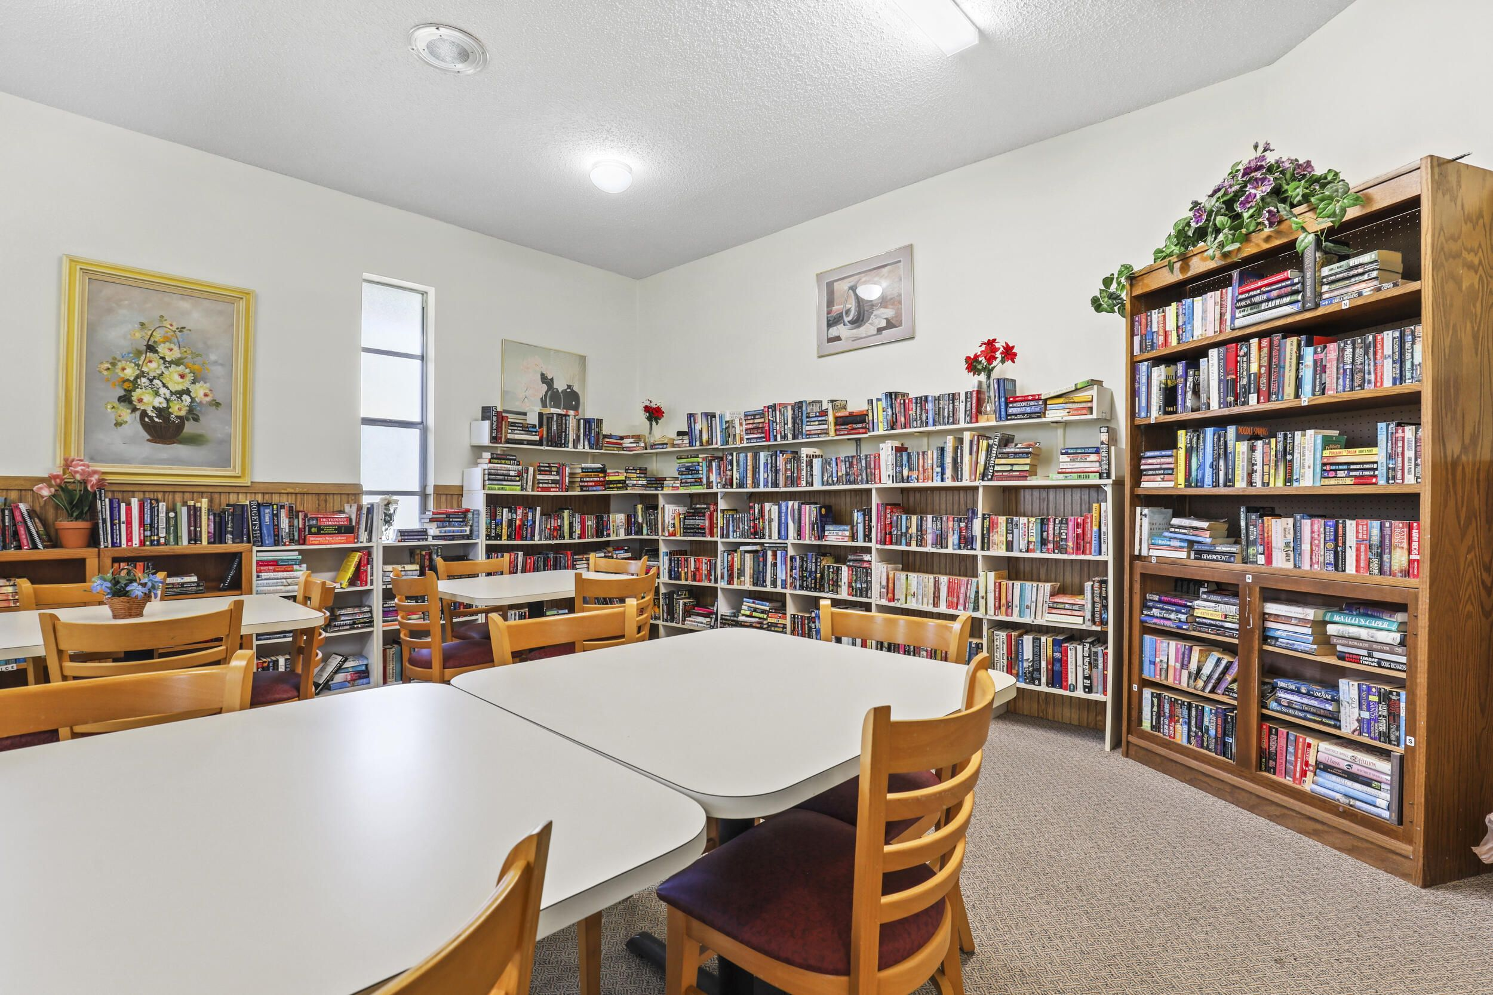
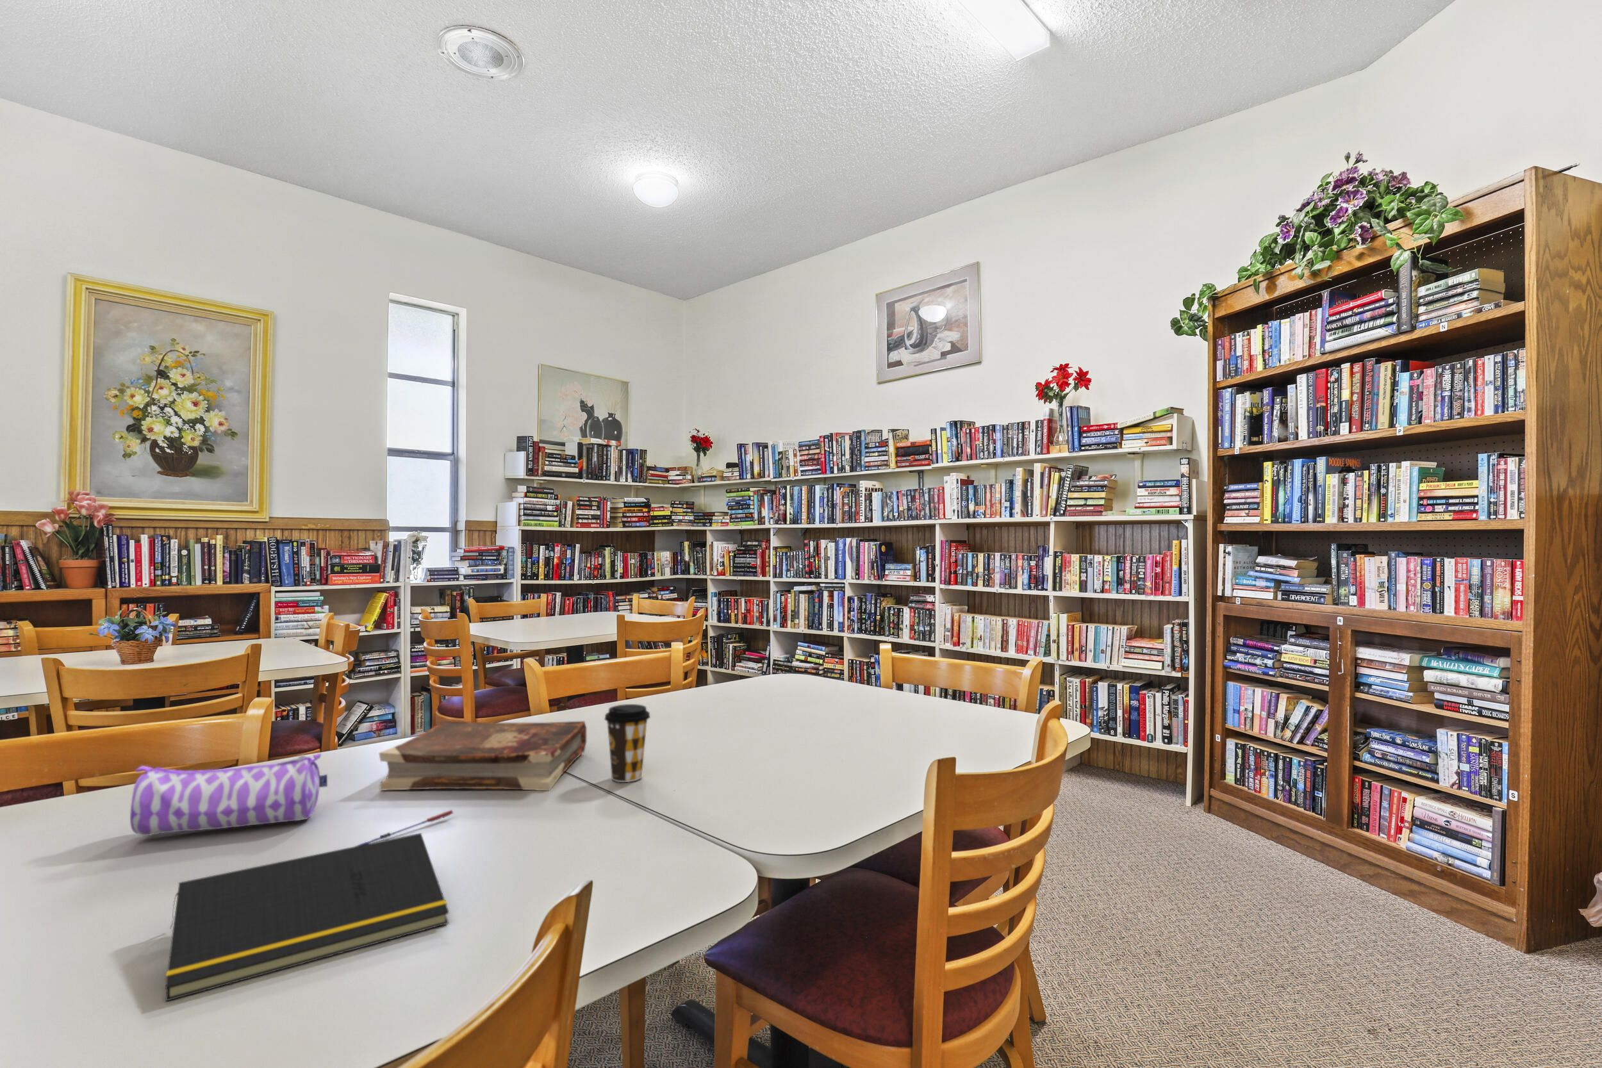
+ coffee cup [603,703,651,783]
+ pen [355,809,454,846]
+ notepad [164,832,449,1002]
+ pencil case [130,753,328,836]
+ book [378,720,586,791]
